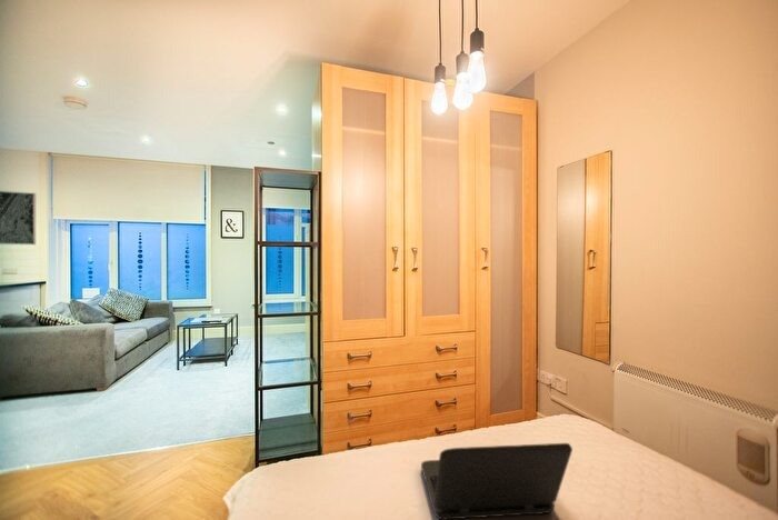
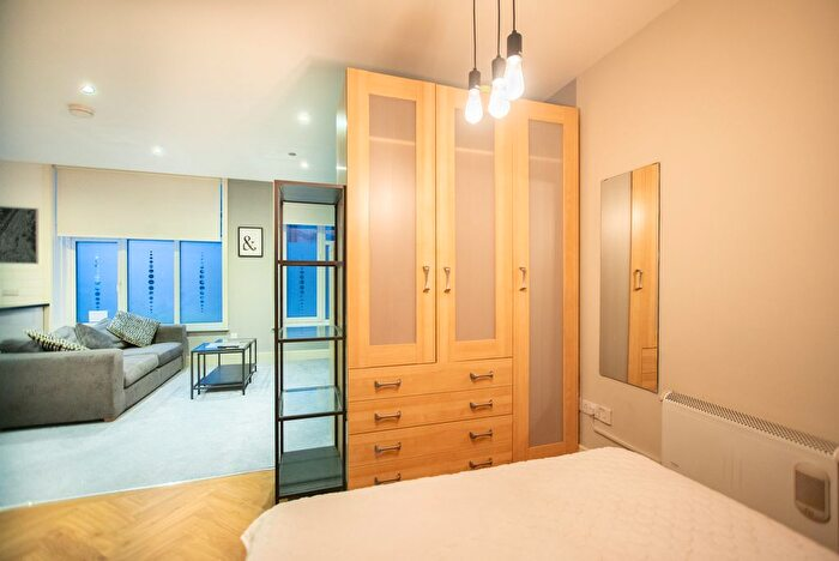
- laptop [420,442,573,520]
